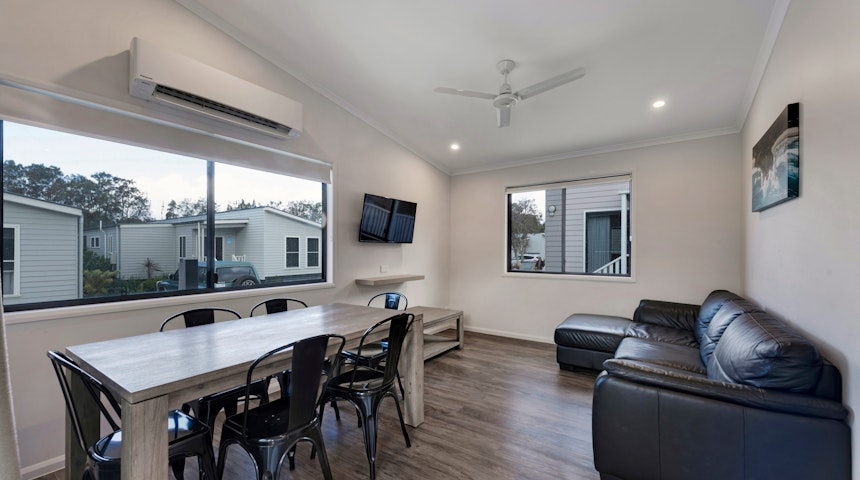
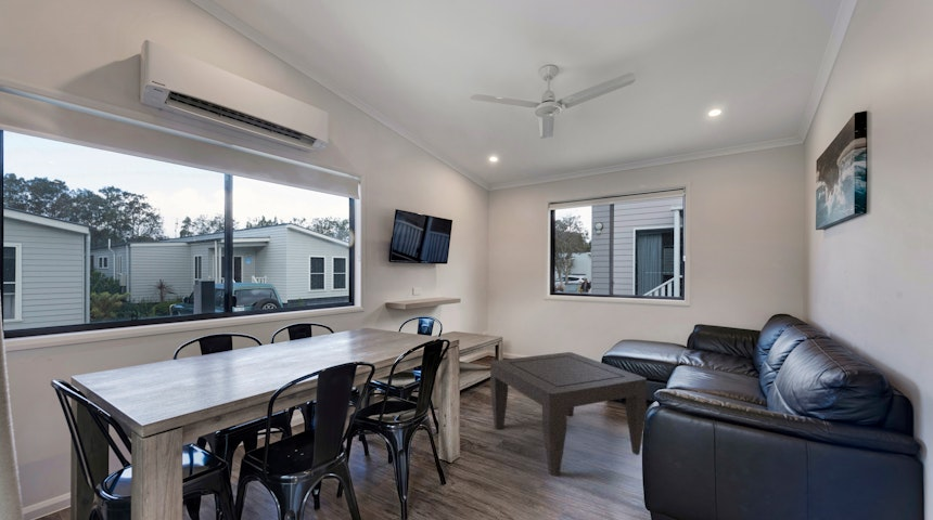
+ coffee table [489,351,648,478]
